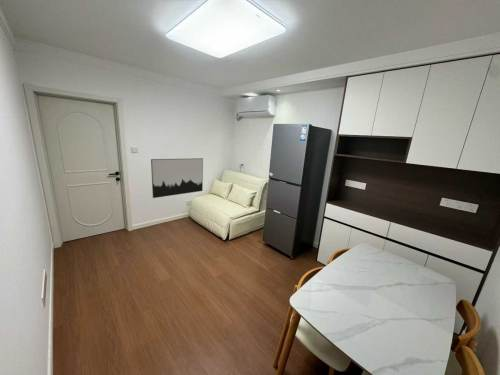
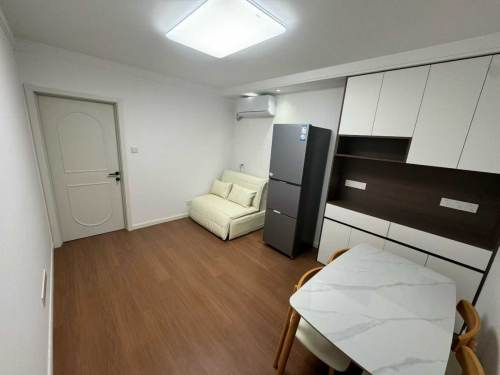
- wall art [150,157,204,199]
